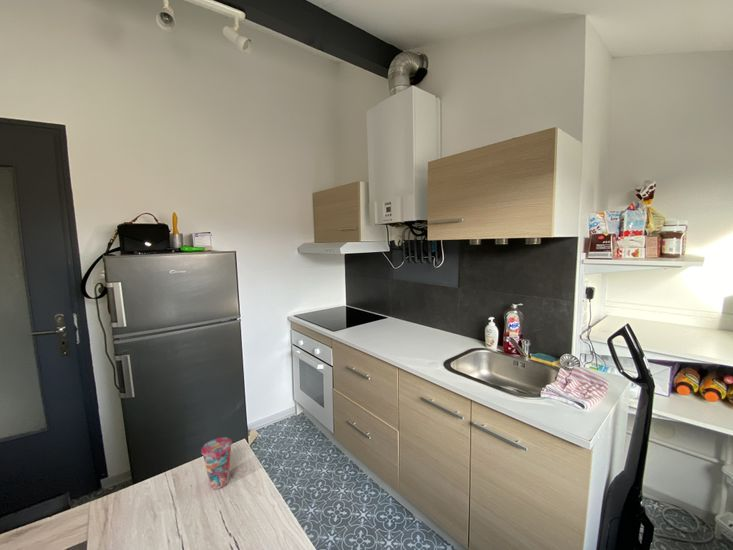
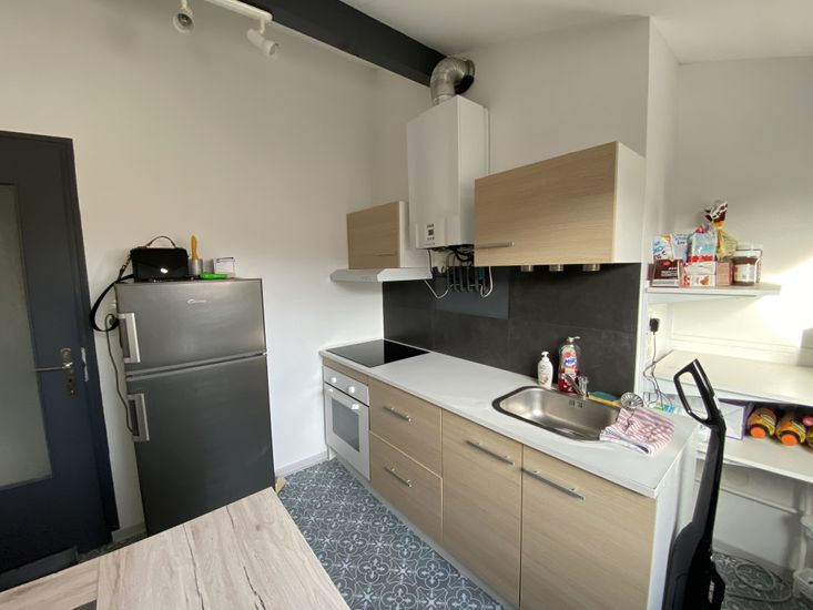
- cup [200,436,233,490]
